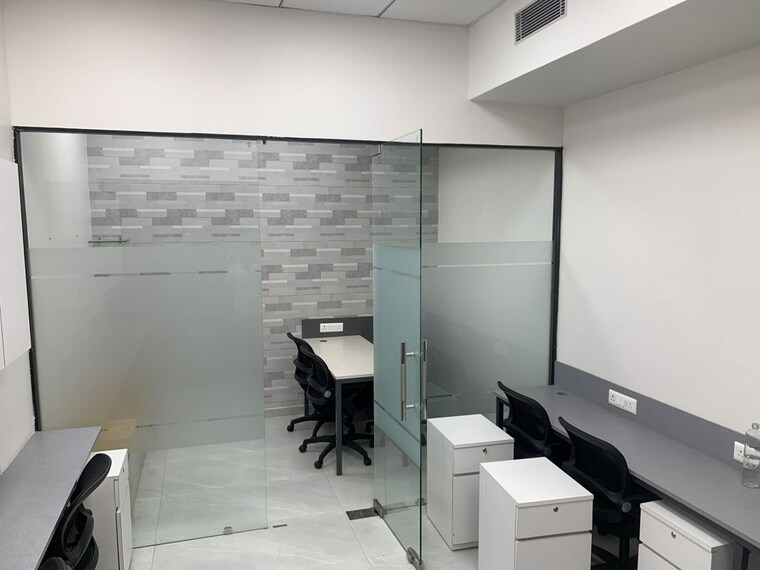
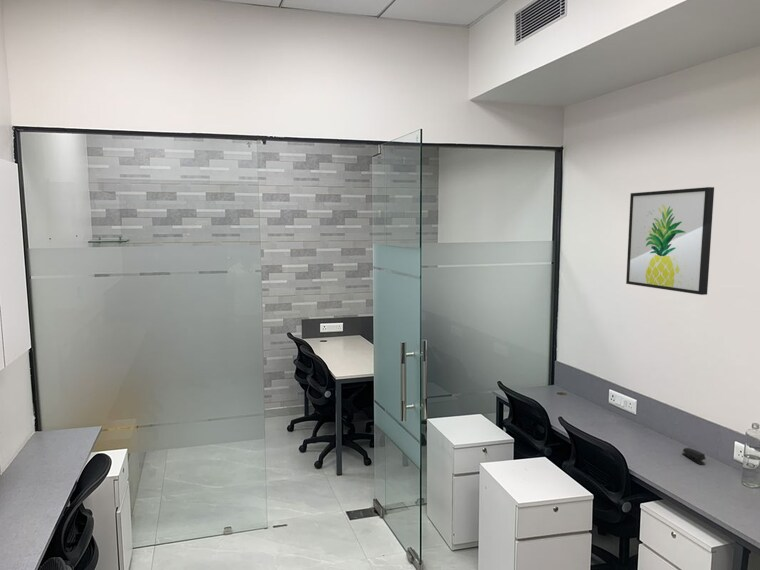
+ stapler [682,447,706,466]
+ wall art [625,186,715,296]
